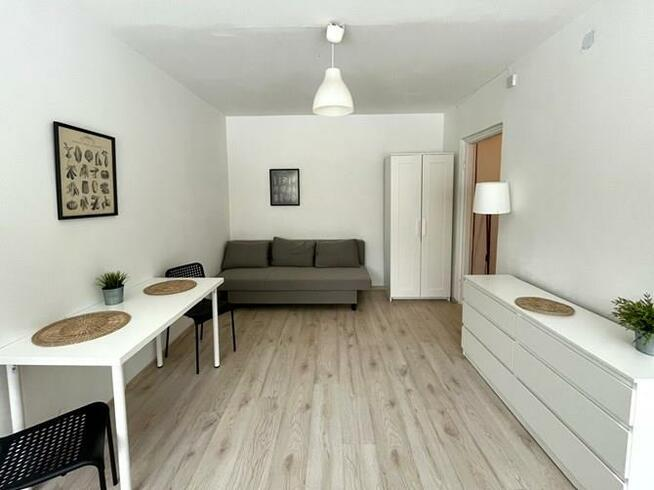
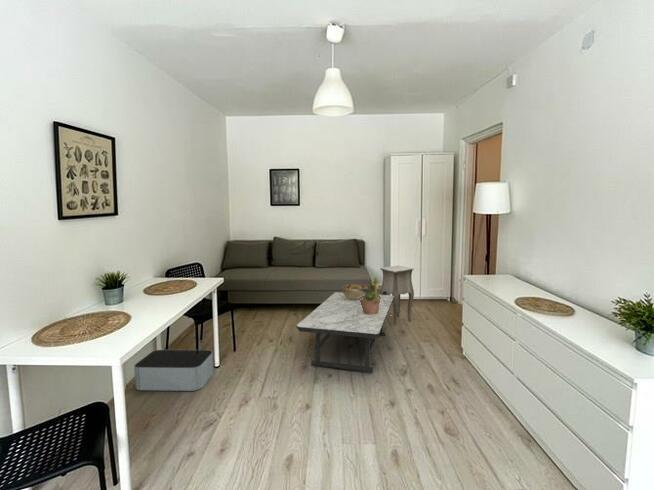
+ potted plant [359,276,381,315]
+ coffee table [295,291,394,373]
+ decorative bowl [341,283,368,300]
+ storage bin [133,349,215,392]
+ side table [379,265,415,326]
